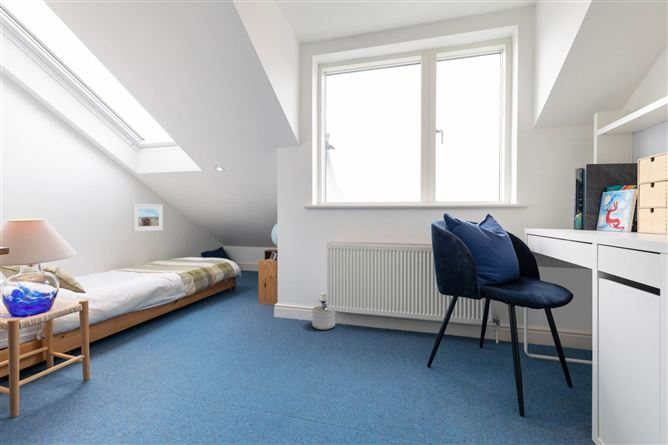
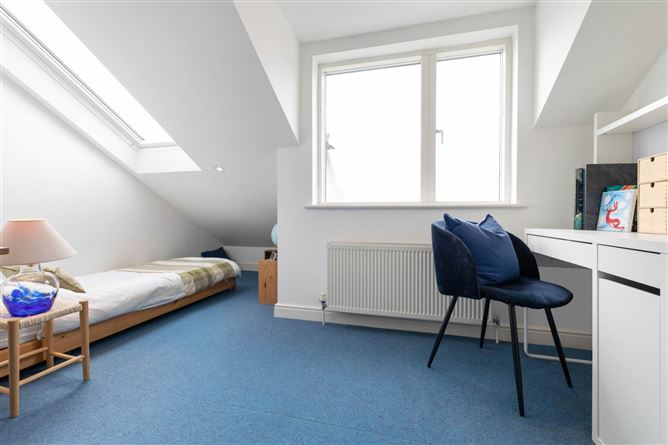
- planter [311,305,336,331]
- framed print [132,202,164,233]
